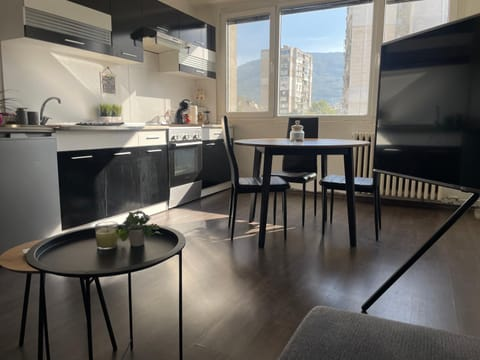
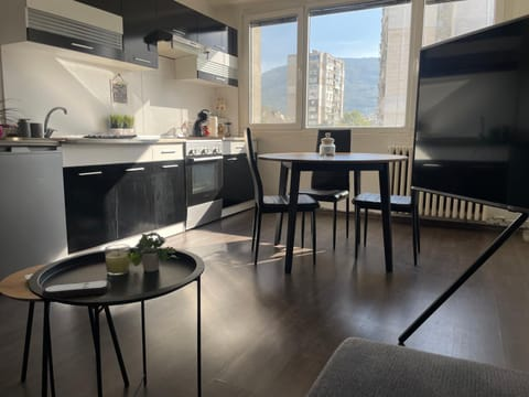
+ remote control [41,279,112,300]
